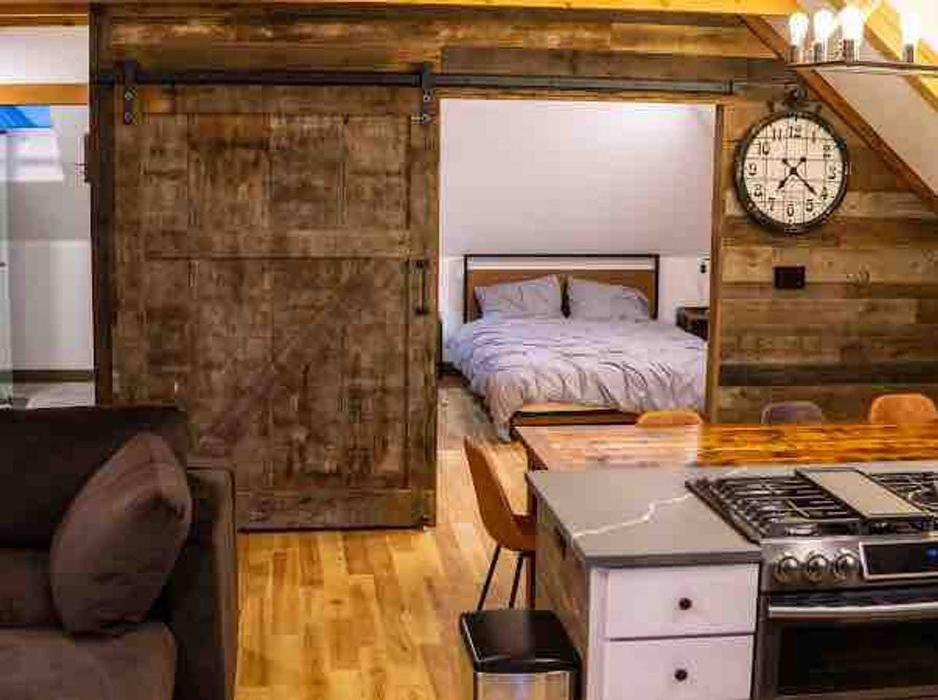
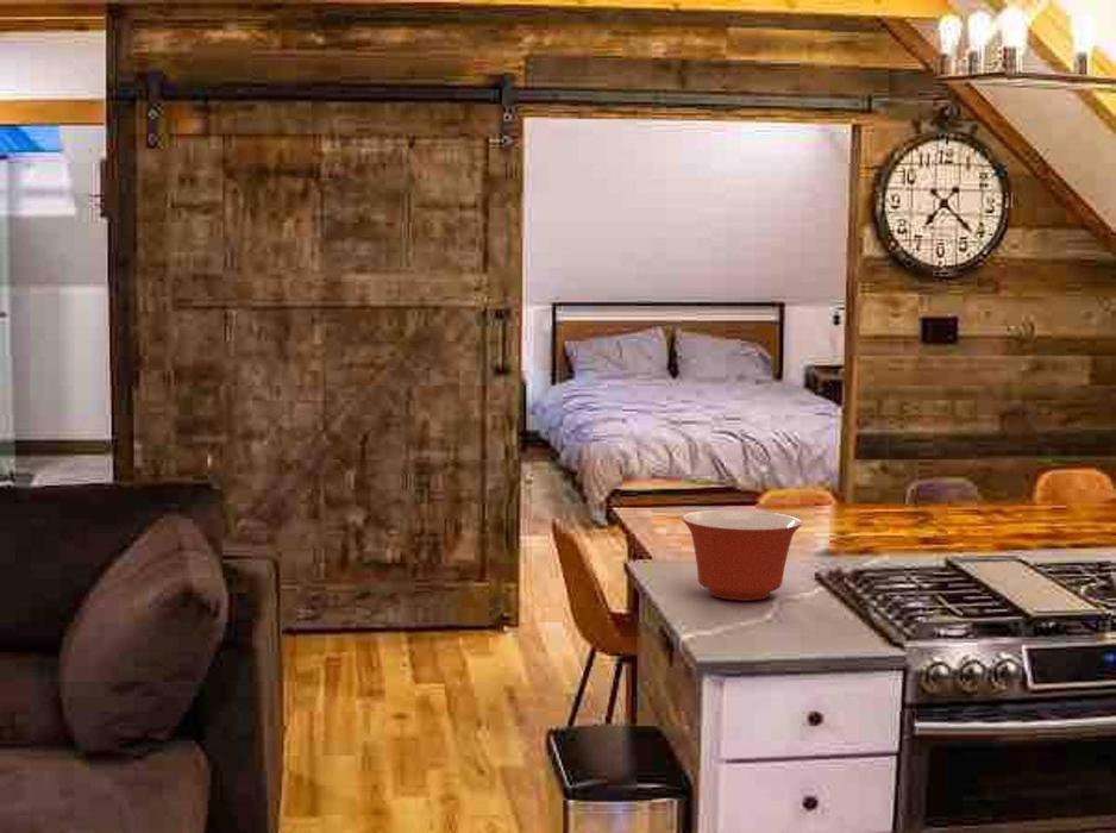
+ mixing bowl [681,509,803,602]
